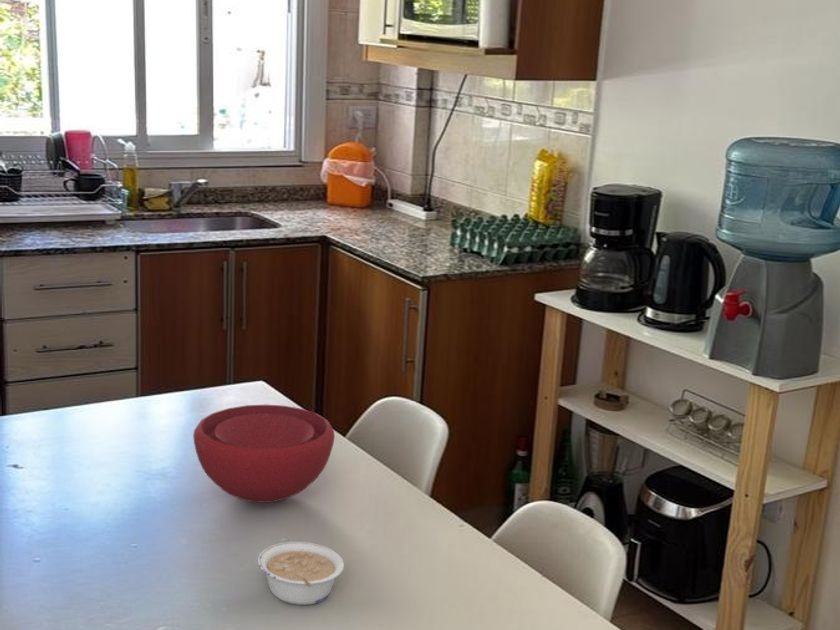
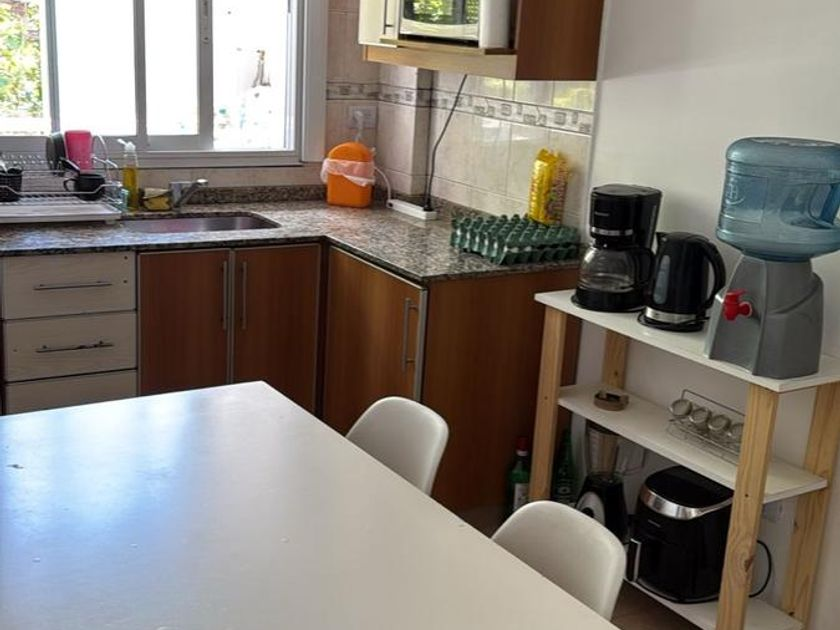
- bowl [192,404,336,504]
- legume [257,541,345,606]
